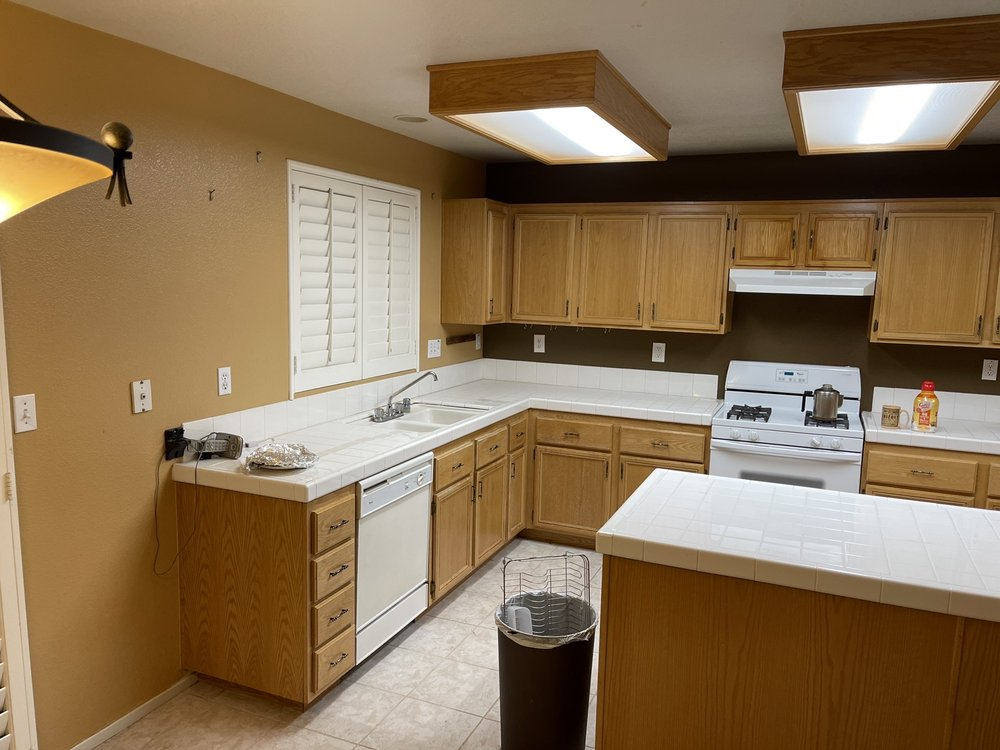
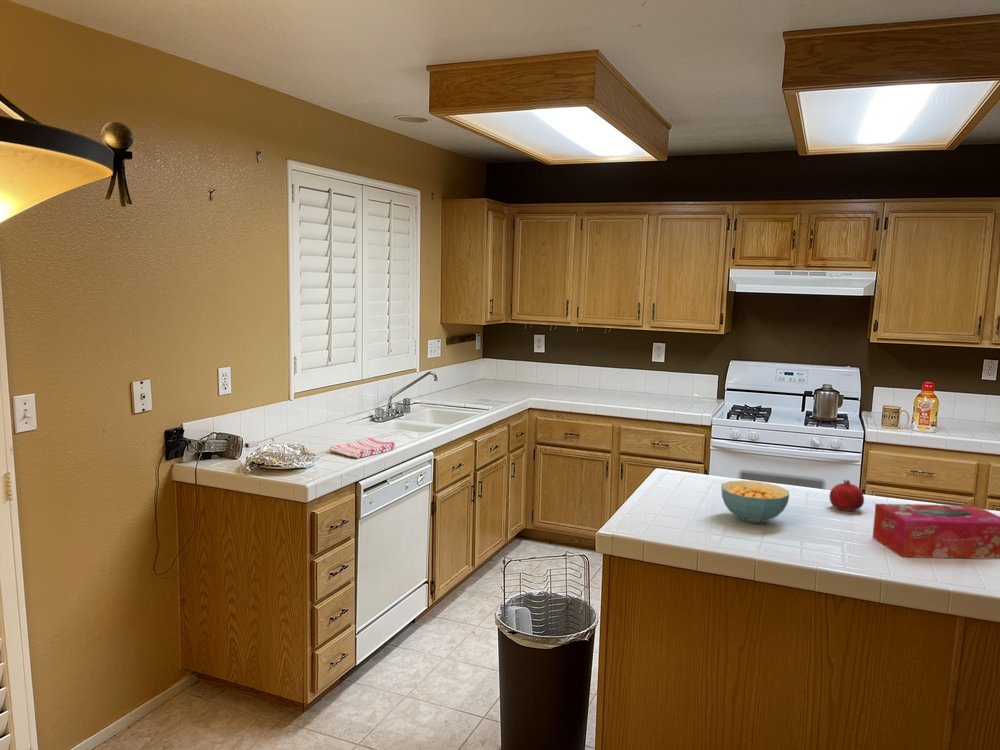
+ fruit [828,479,865,512]
+ tissue box [872,503,1000,560]
+ cereal bowl [720,480,790,525]
+ dish towel [328,437,396,459]
